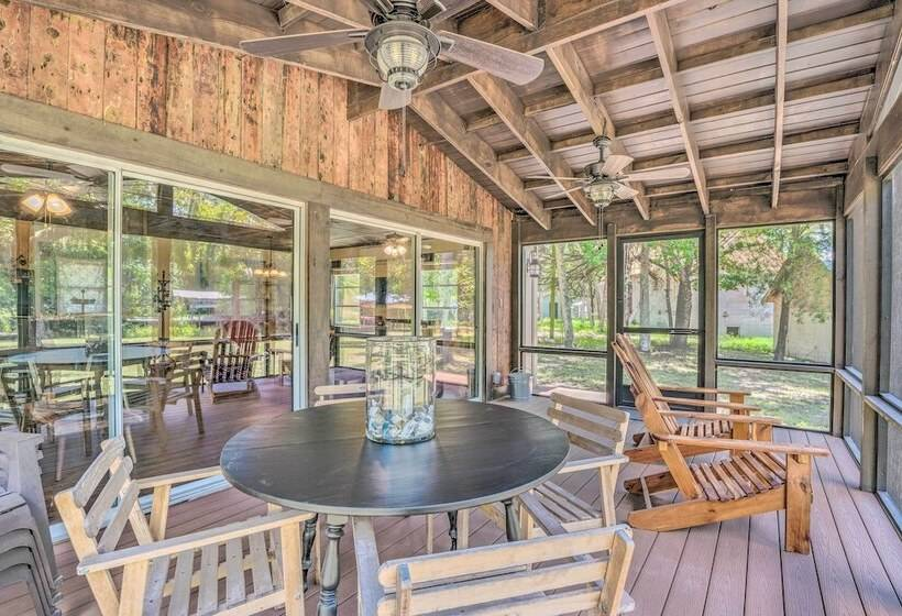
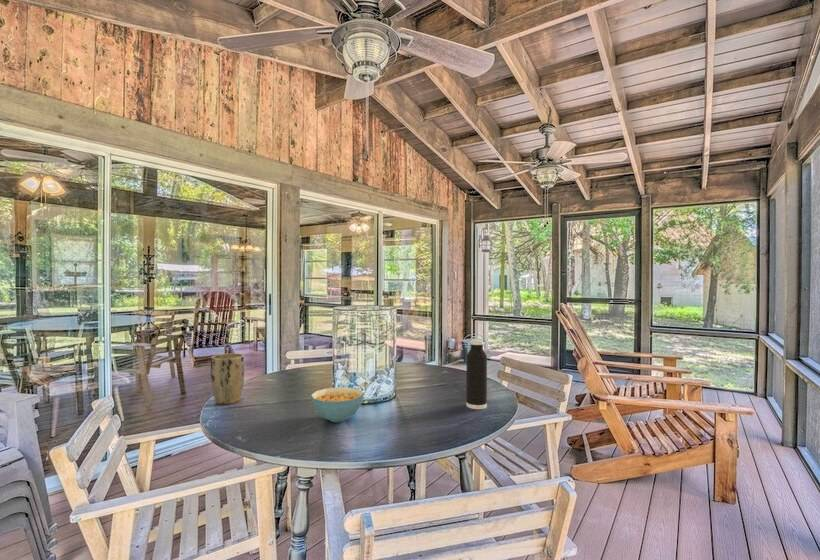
+ cereal bowl [310,386,365,423]
+ water bottle [465,338,488,410]
+ plant pot [210,353,245,405]
